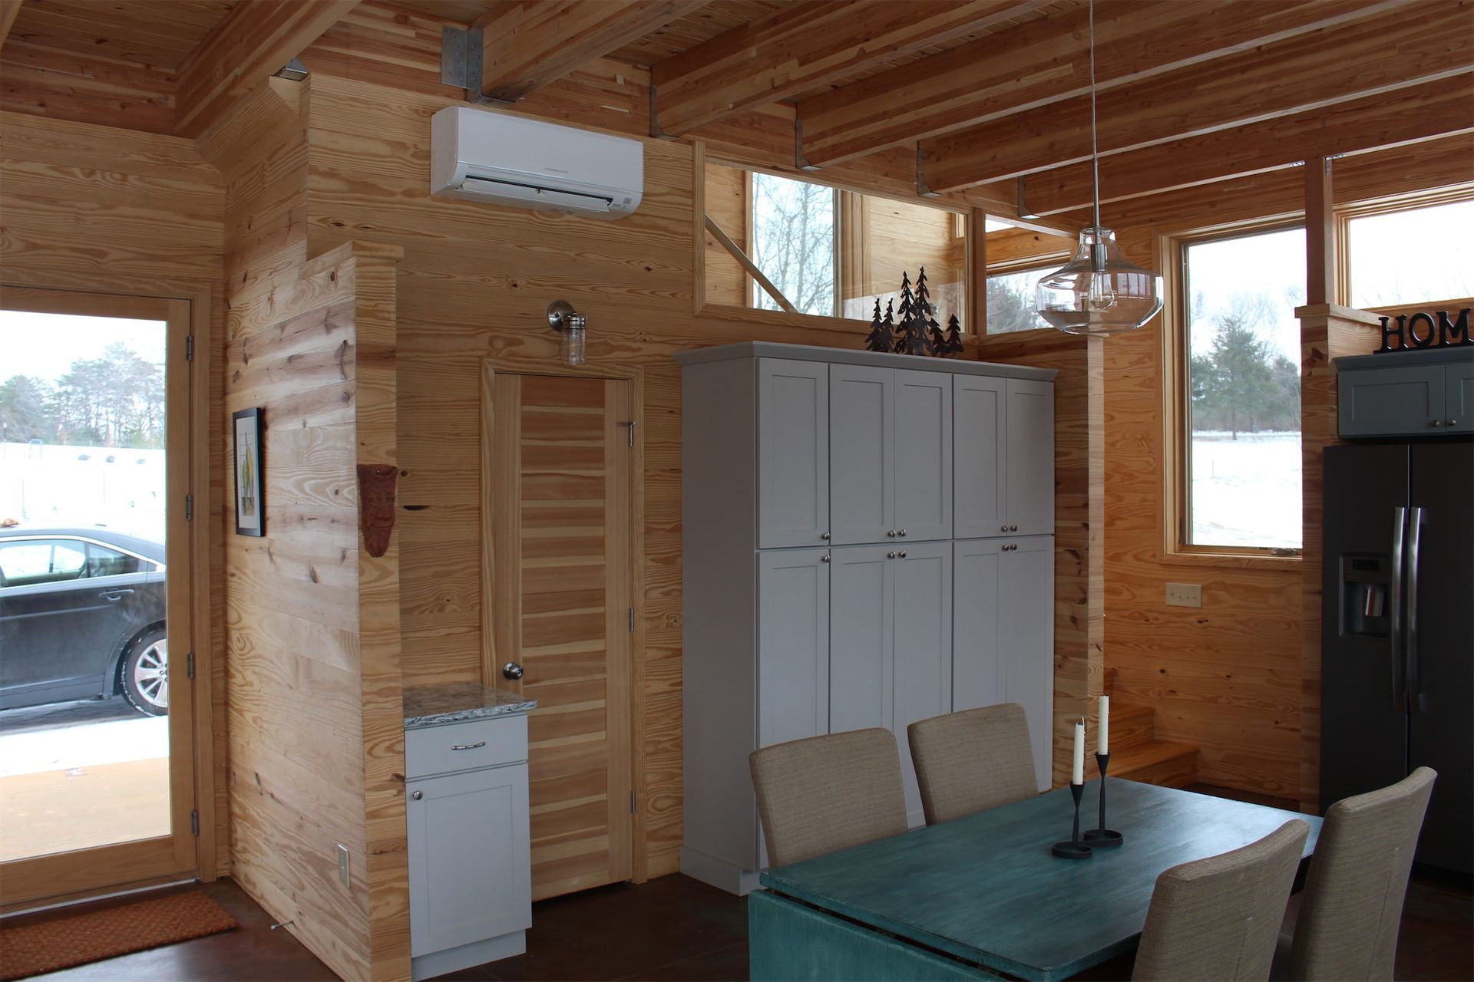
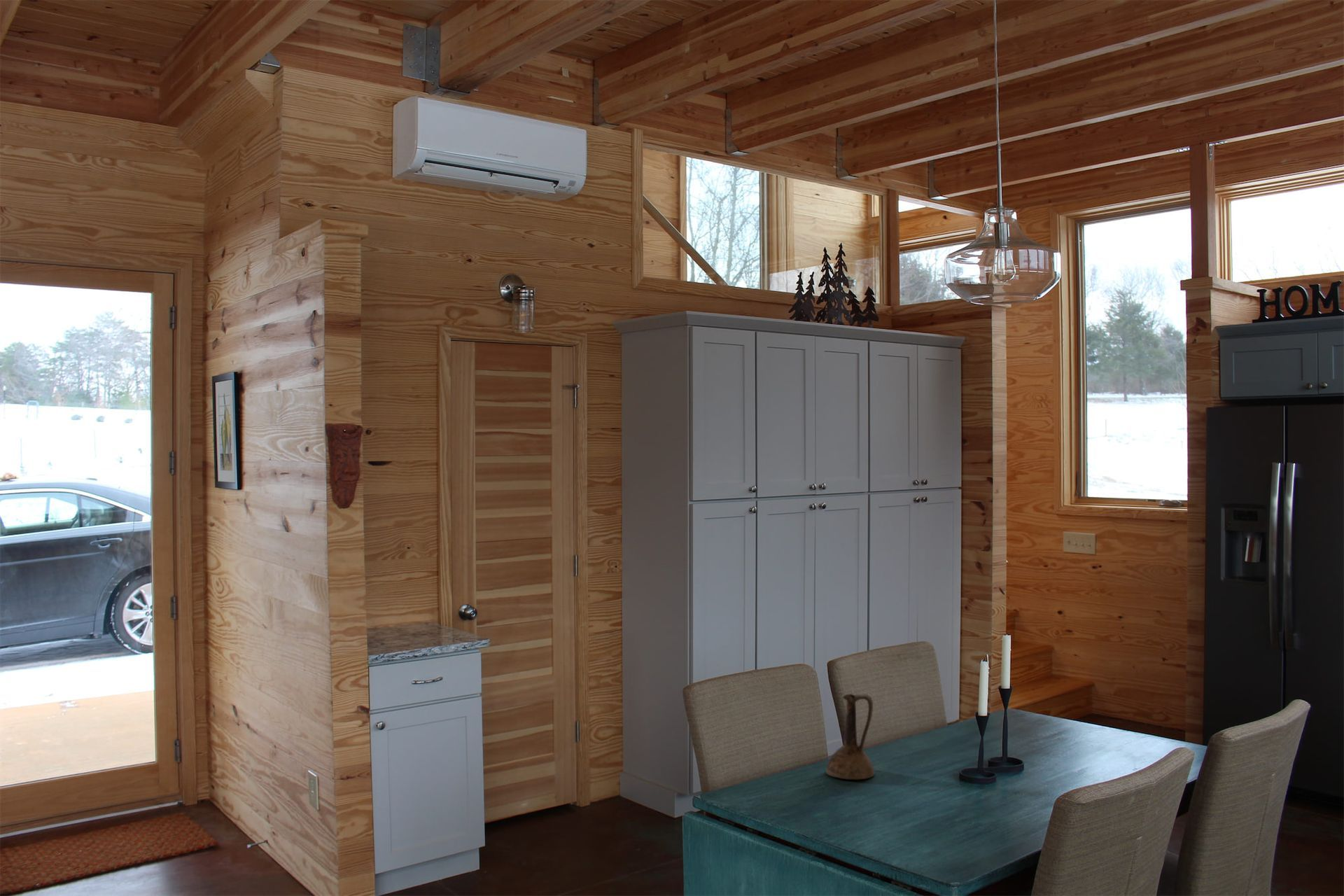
+ pitcher [825,693,875,780]
